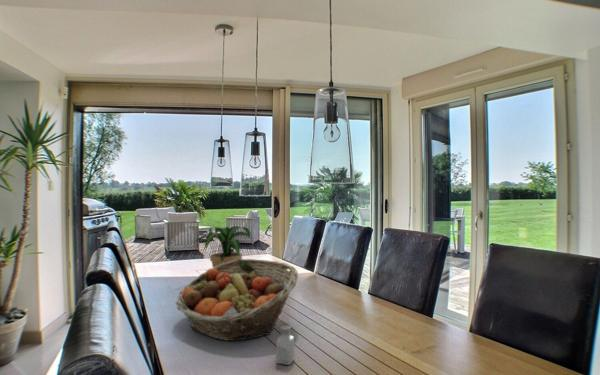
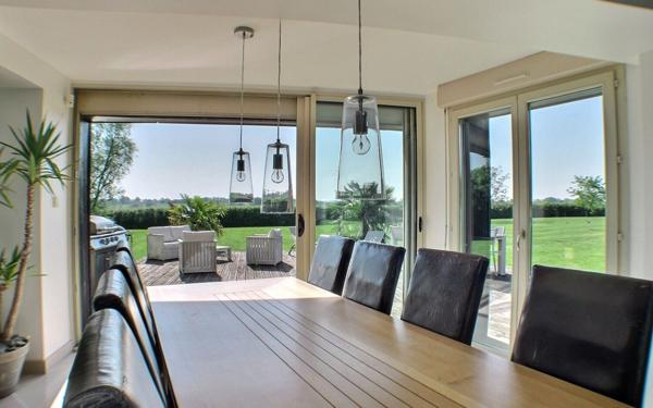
- potted plant [194,225,254,268]
- fruit basket [175,258,299,342]
- saltshaker [275,324,296,366]
